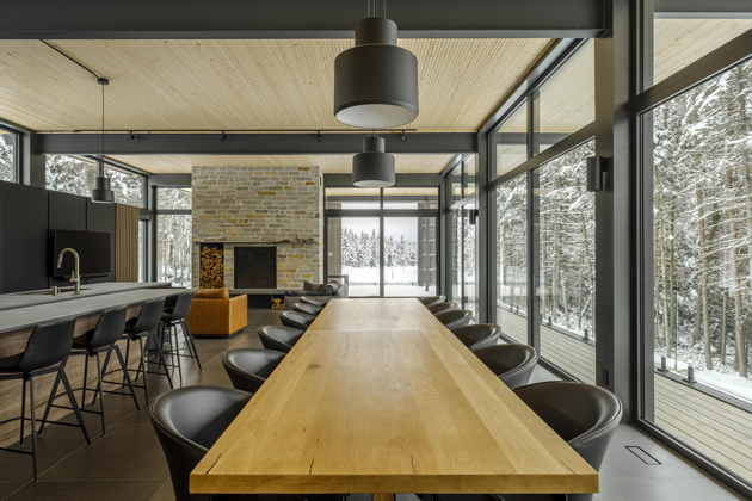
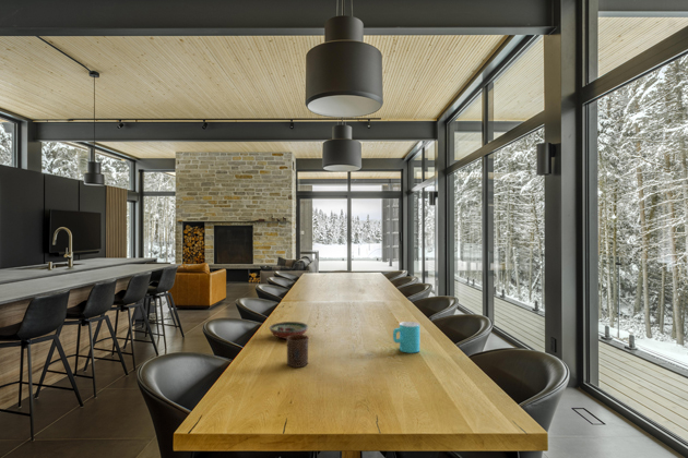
+ cup [286,334,309,369]
+ cup [392,321,420,354]
+ decorative bowl [268,321,309,340]
